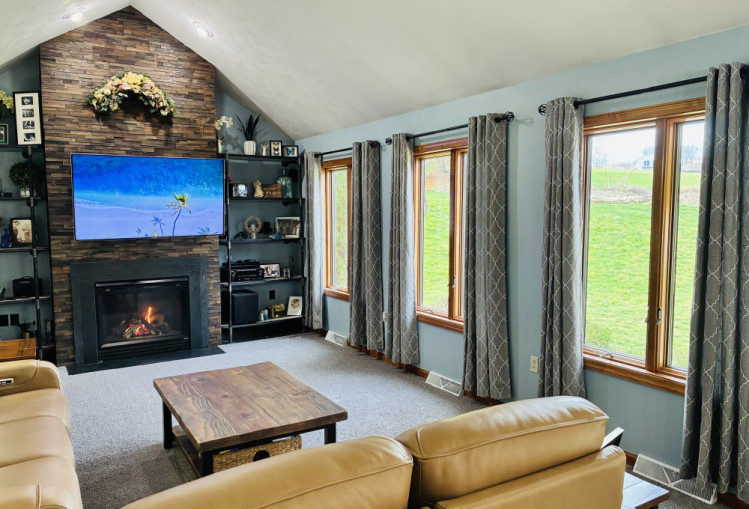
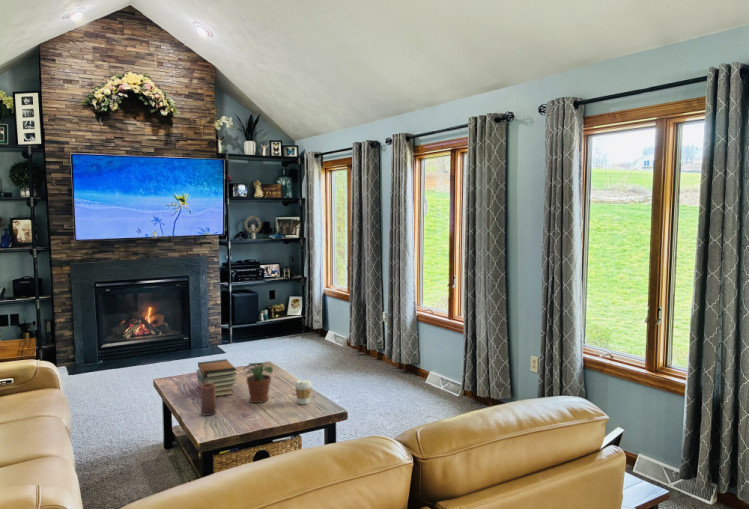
+ book stack [195,358,238,397]
+ coffee cup [294,379,312,405]
+ candle [199,383,217,417]
+ potted plant [242,362,275,404]
